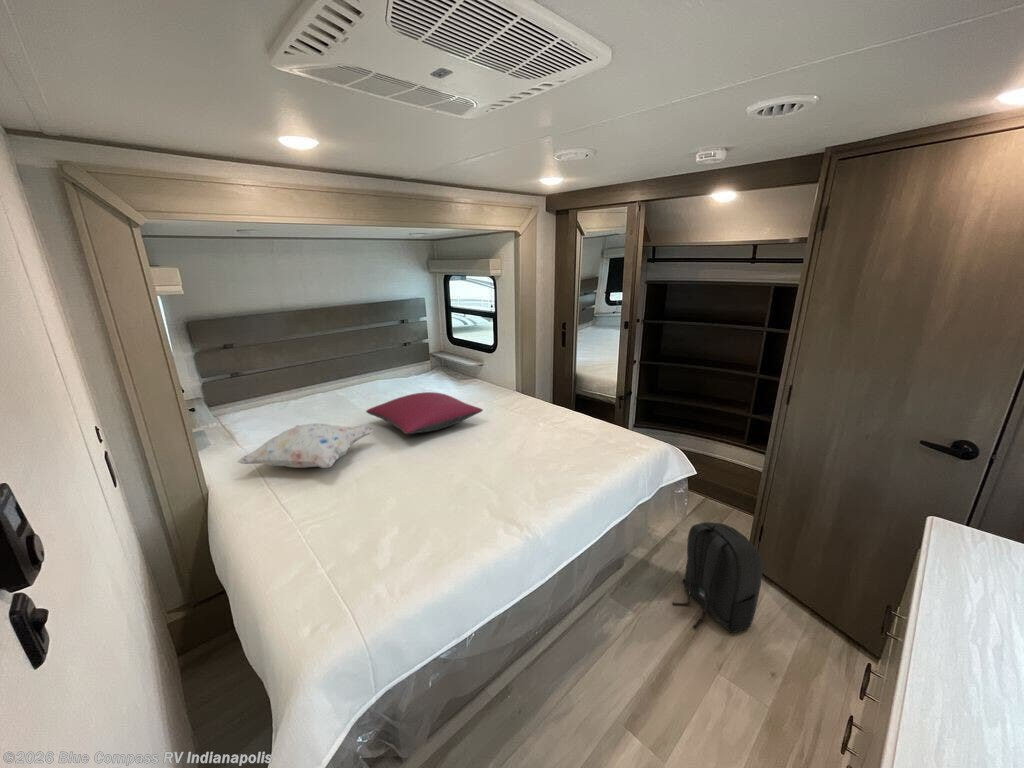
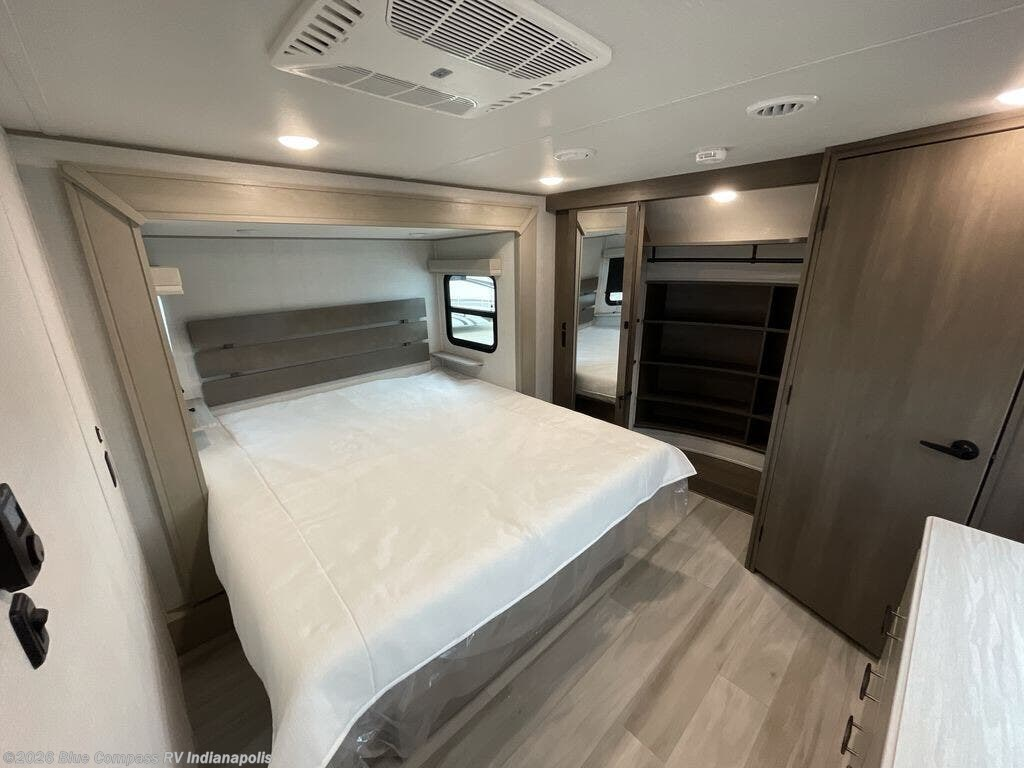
- backpack [671,521,764,634]
- pillow [365,391,484,435]
- decorative pillow [236,422,374,469]
